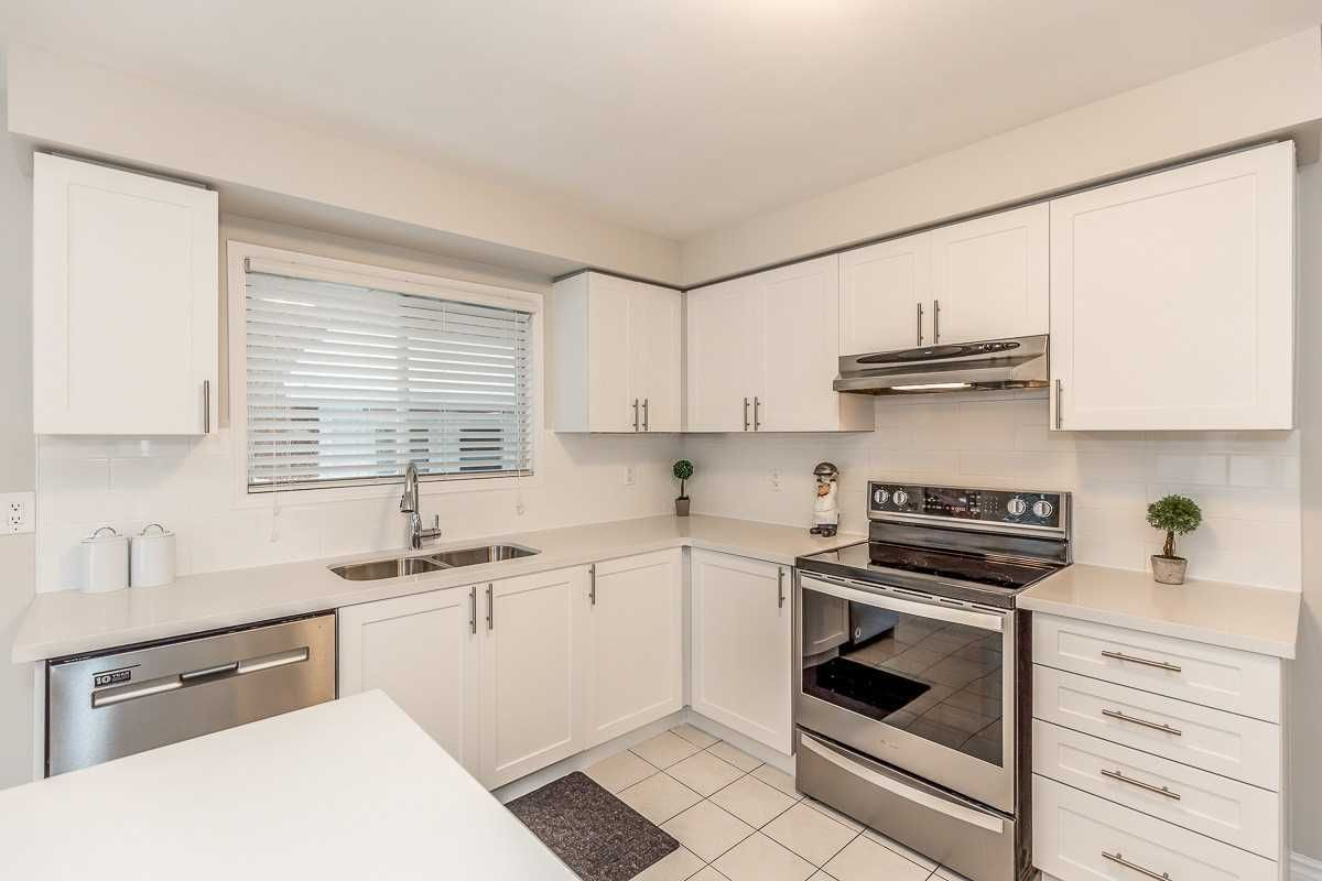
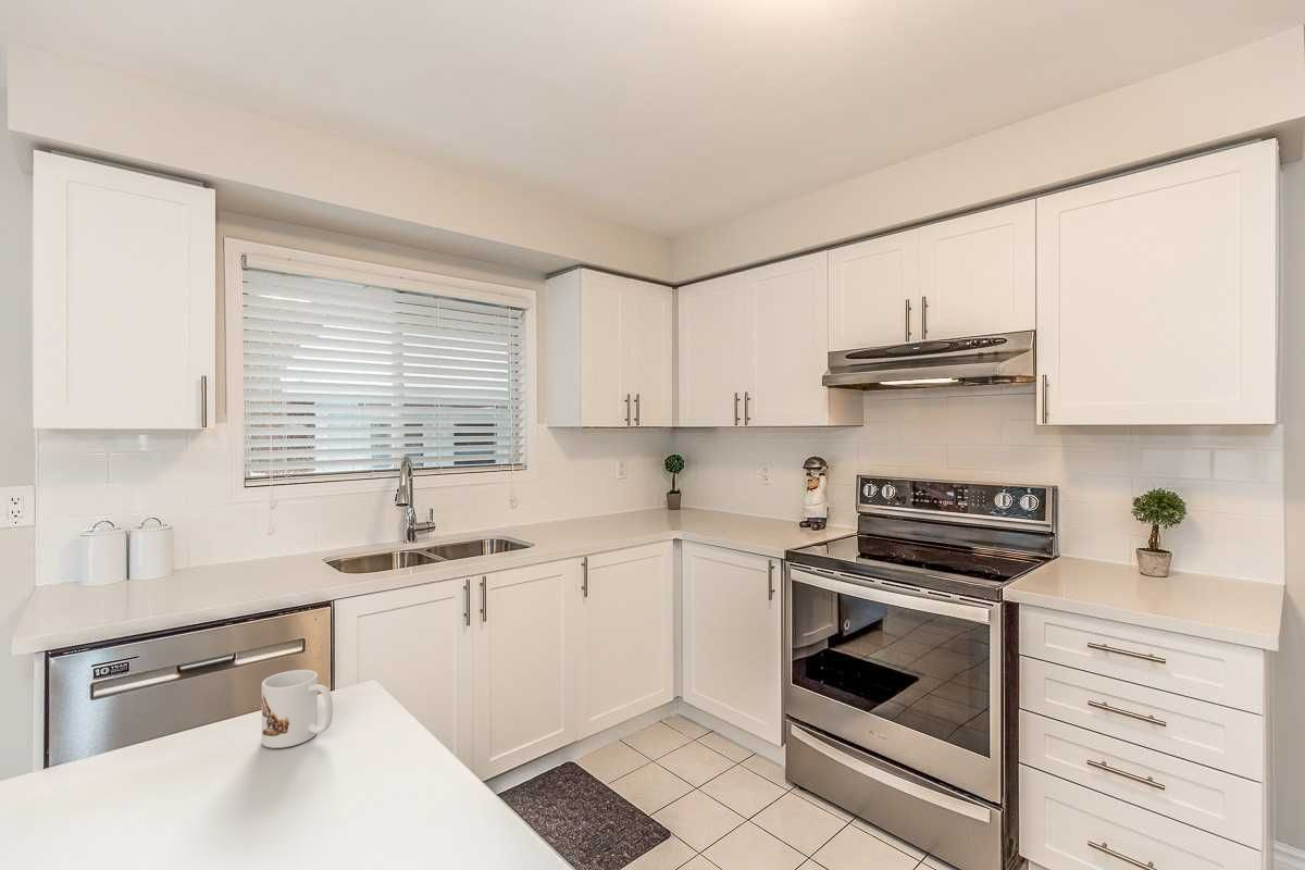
+ mug [261,669,334,749]
